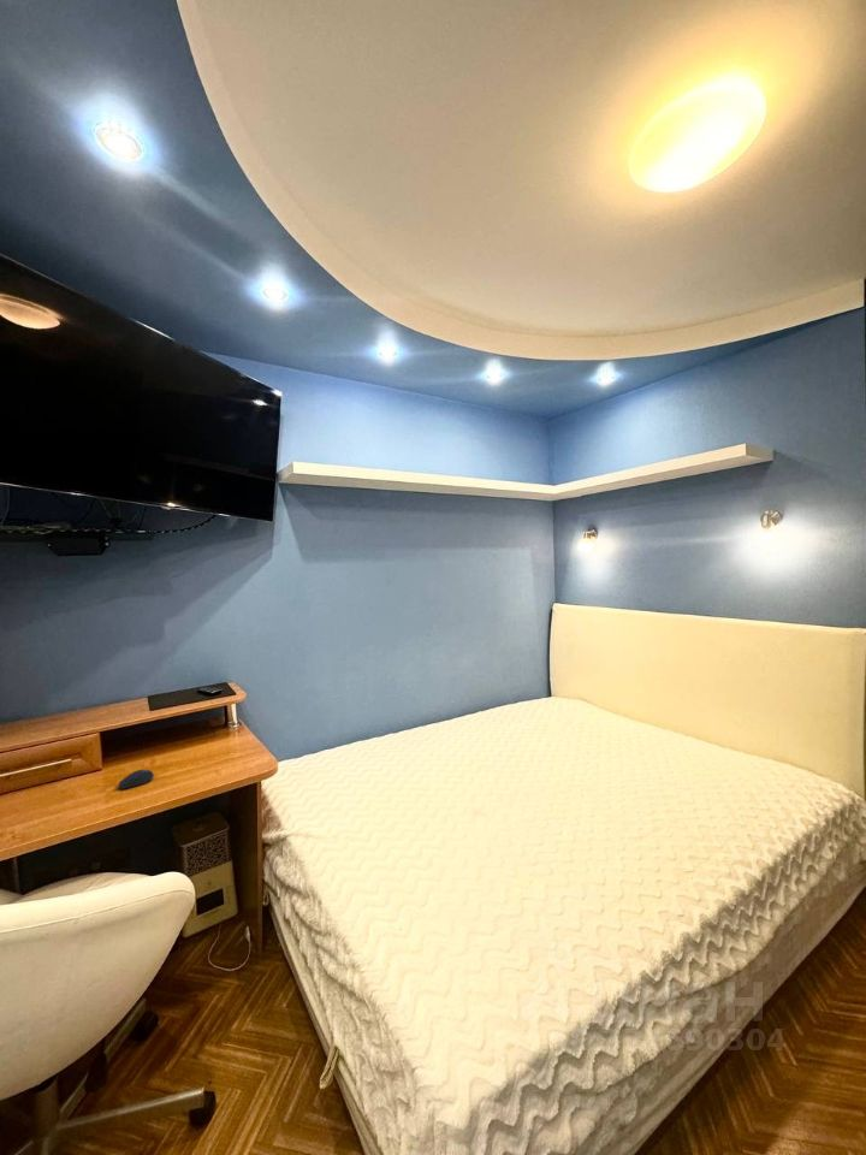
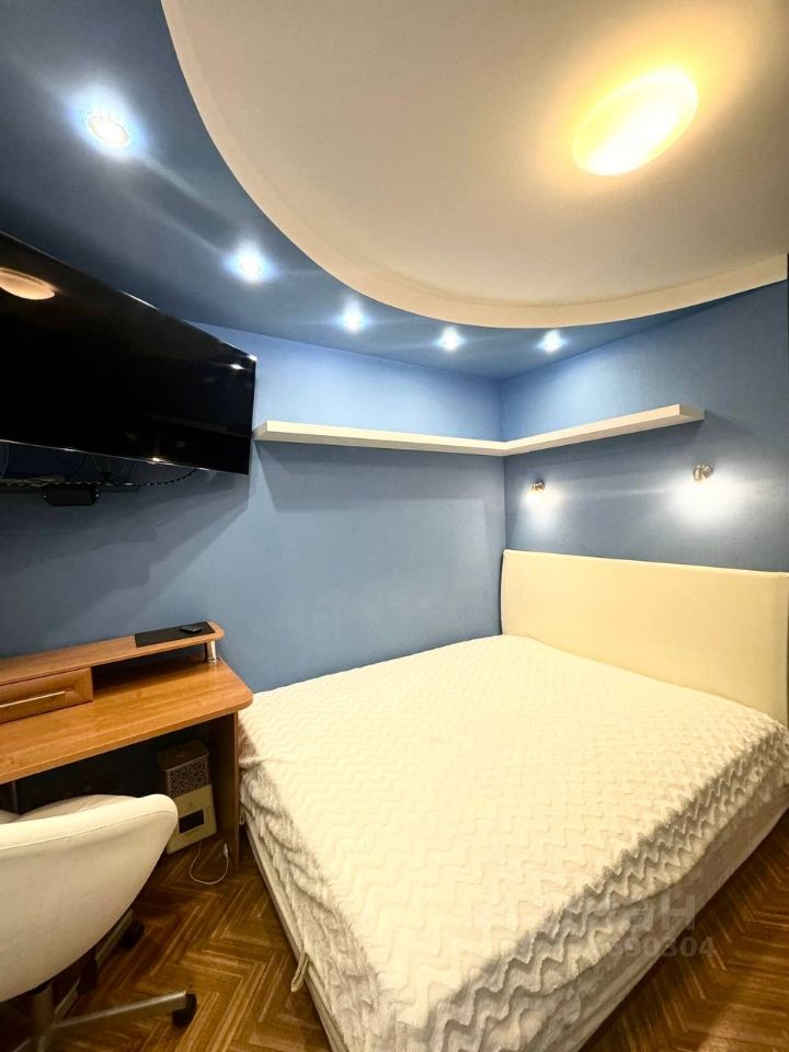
- computer mouse [118,769,155,790]
